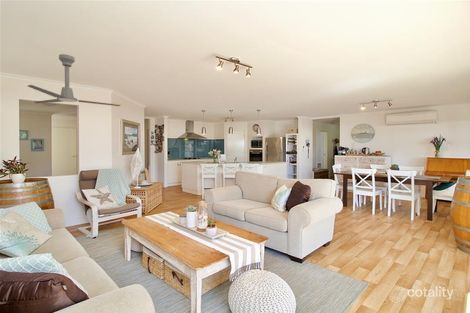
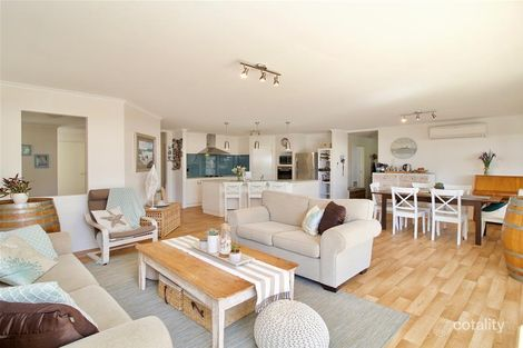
- ceiling fan [27,53,121,107]
